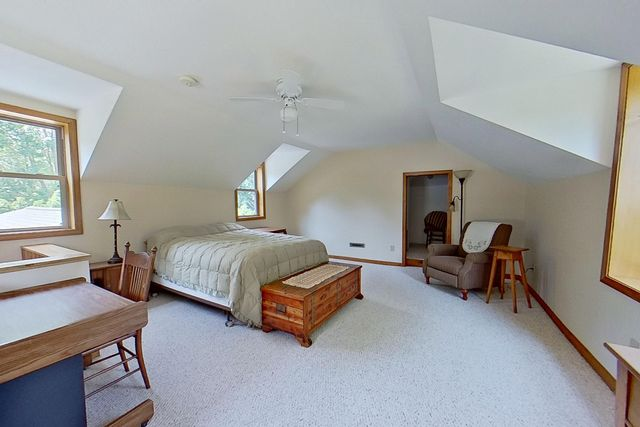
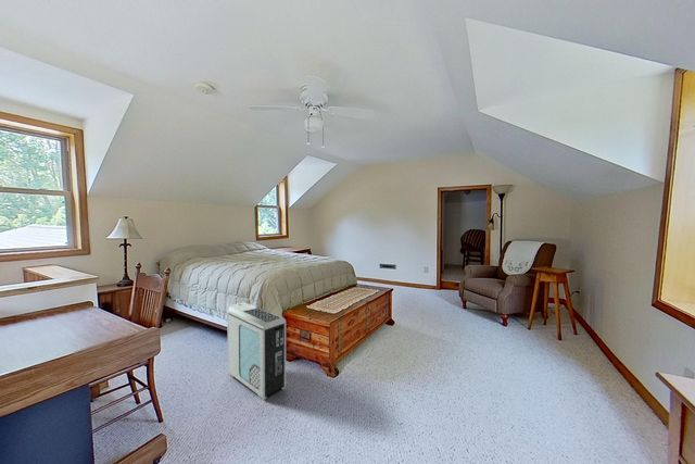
+ air purifier [226,301,287,401]
